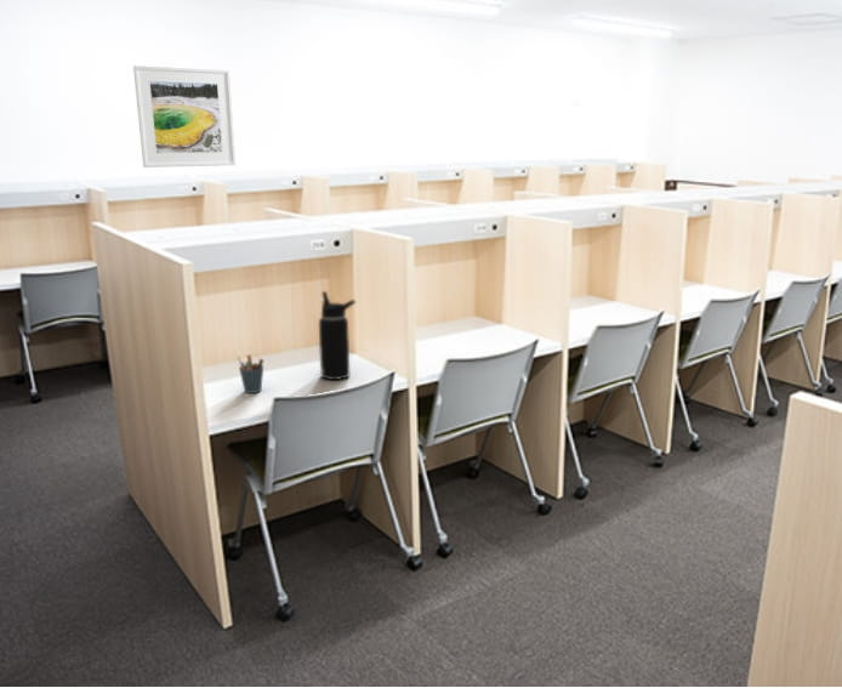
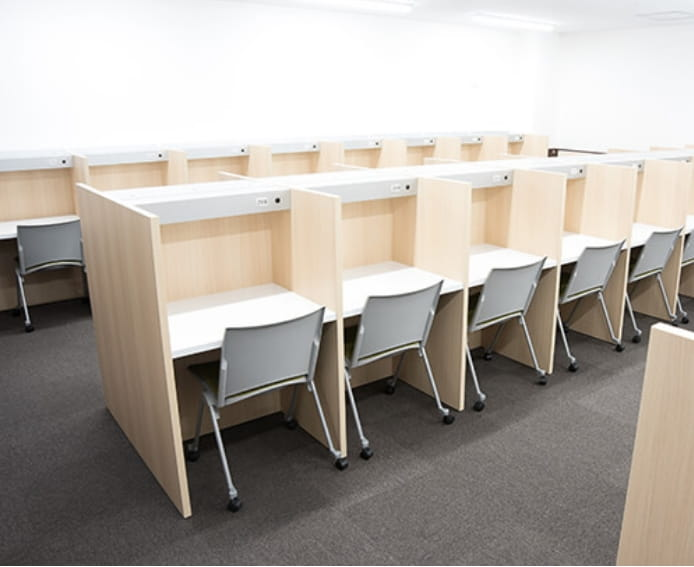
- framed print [132,64,237,169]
- pen holder [237,354,264,394]
- water bottle [318,290,357,381]
